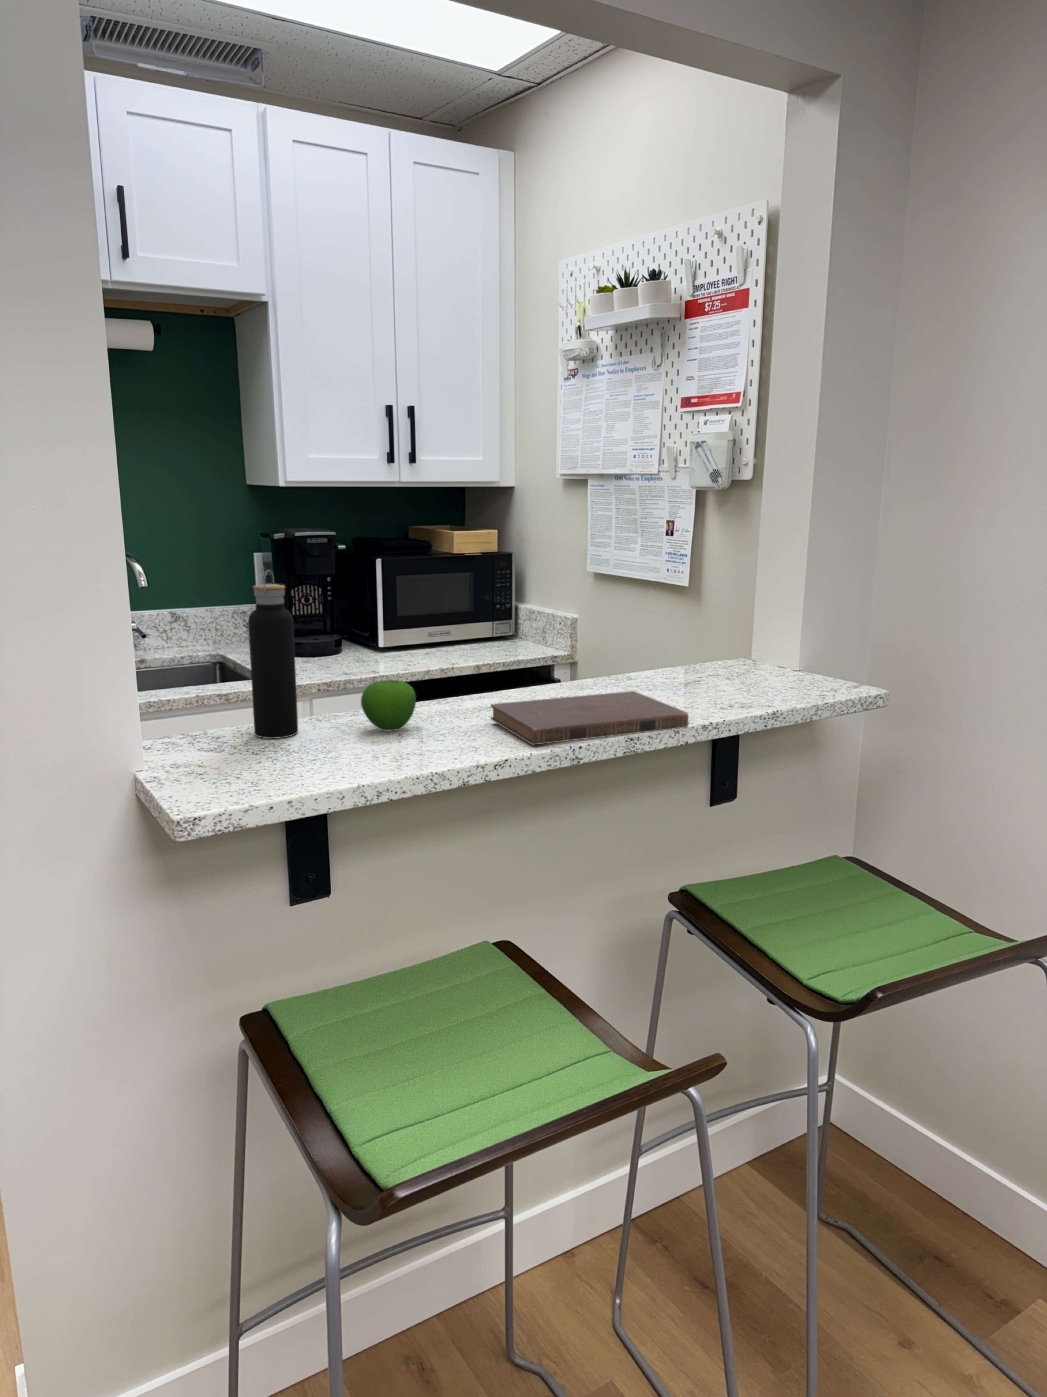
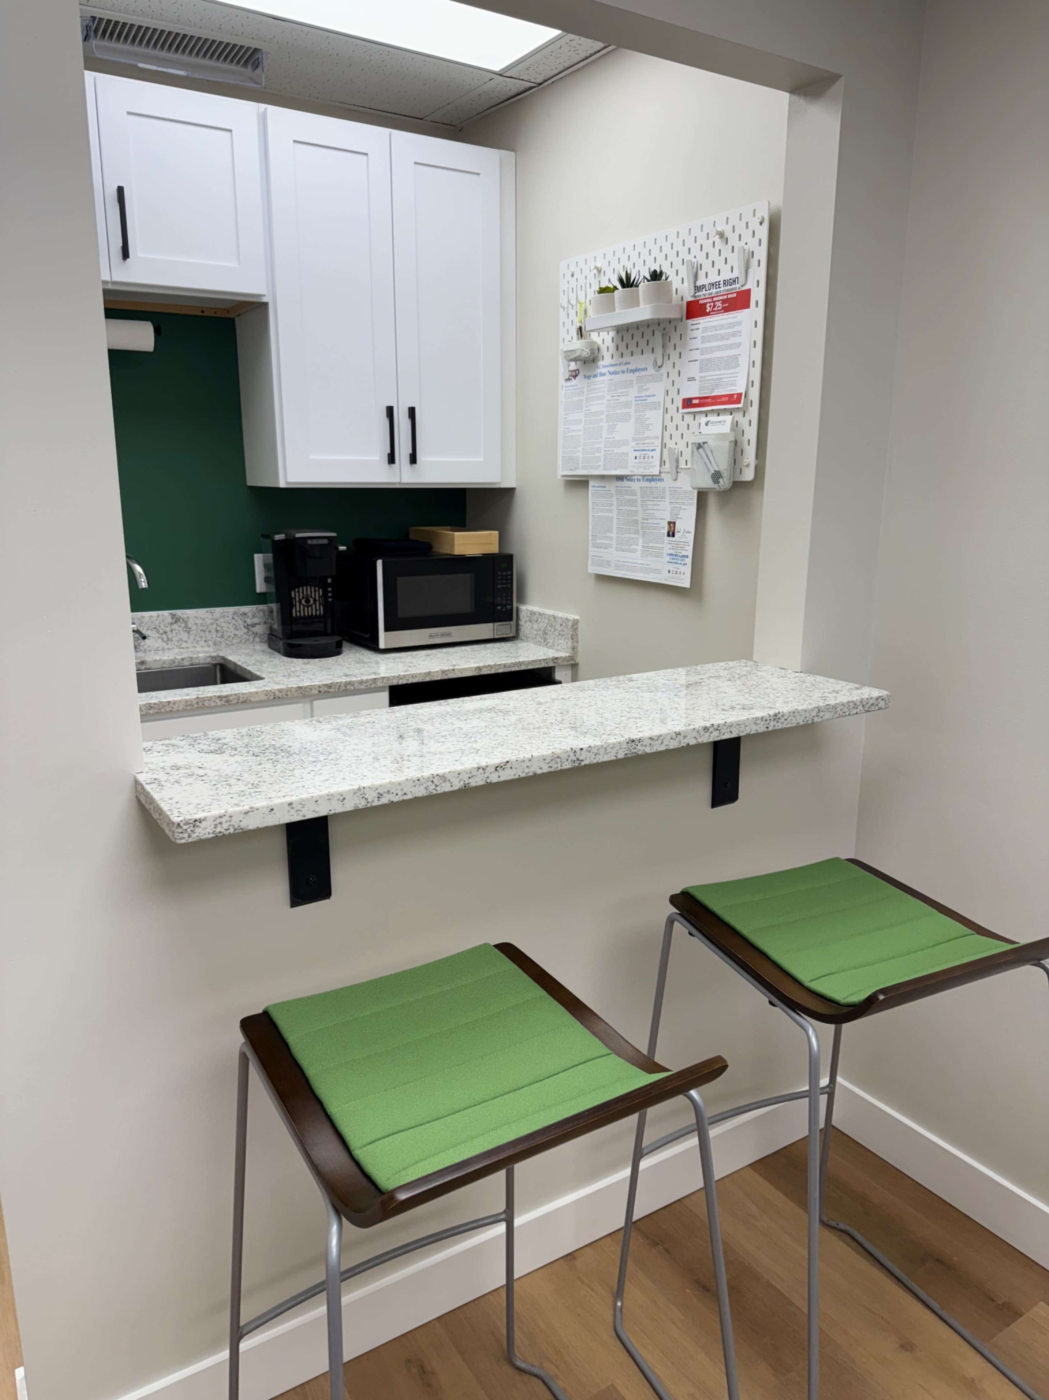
- water bottle [247,570,298,739]
- book [491,691,688,745]
- apple [361,680,417,732]
